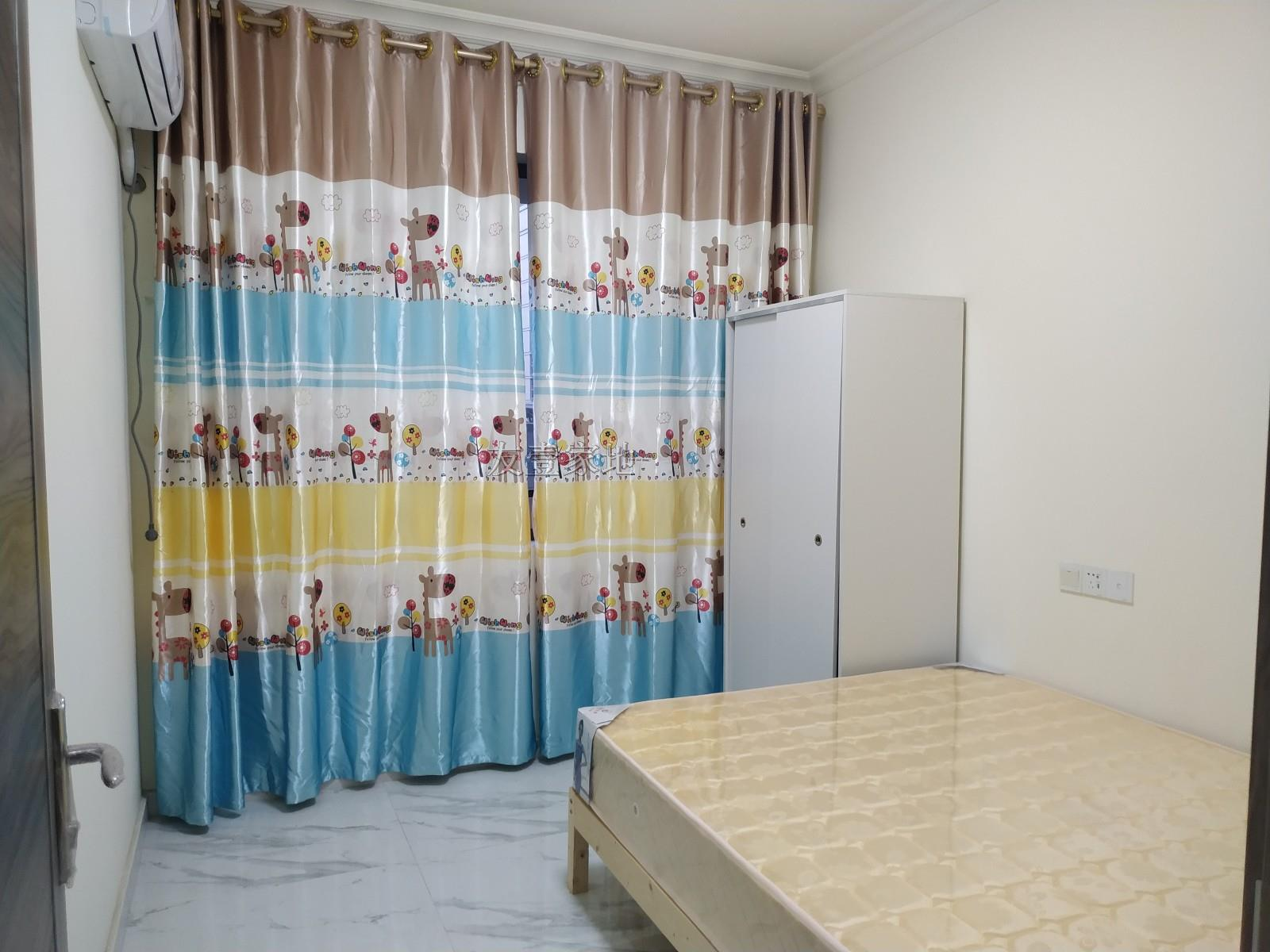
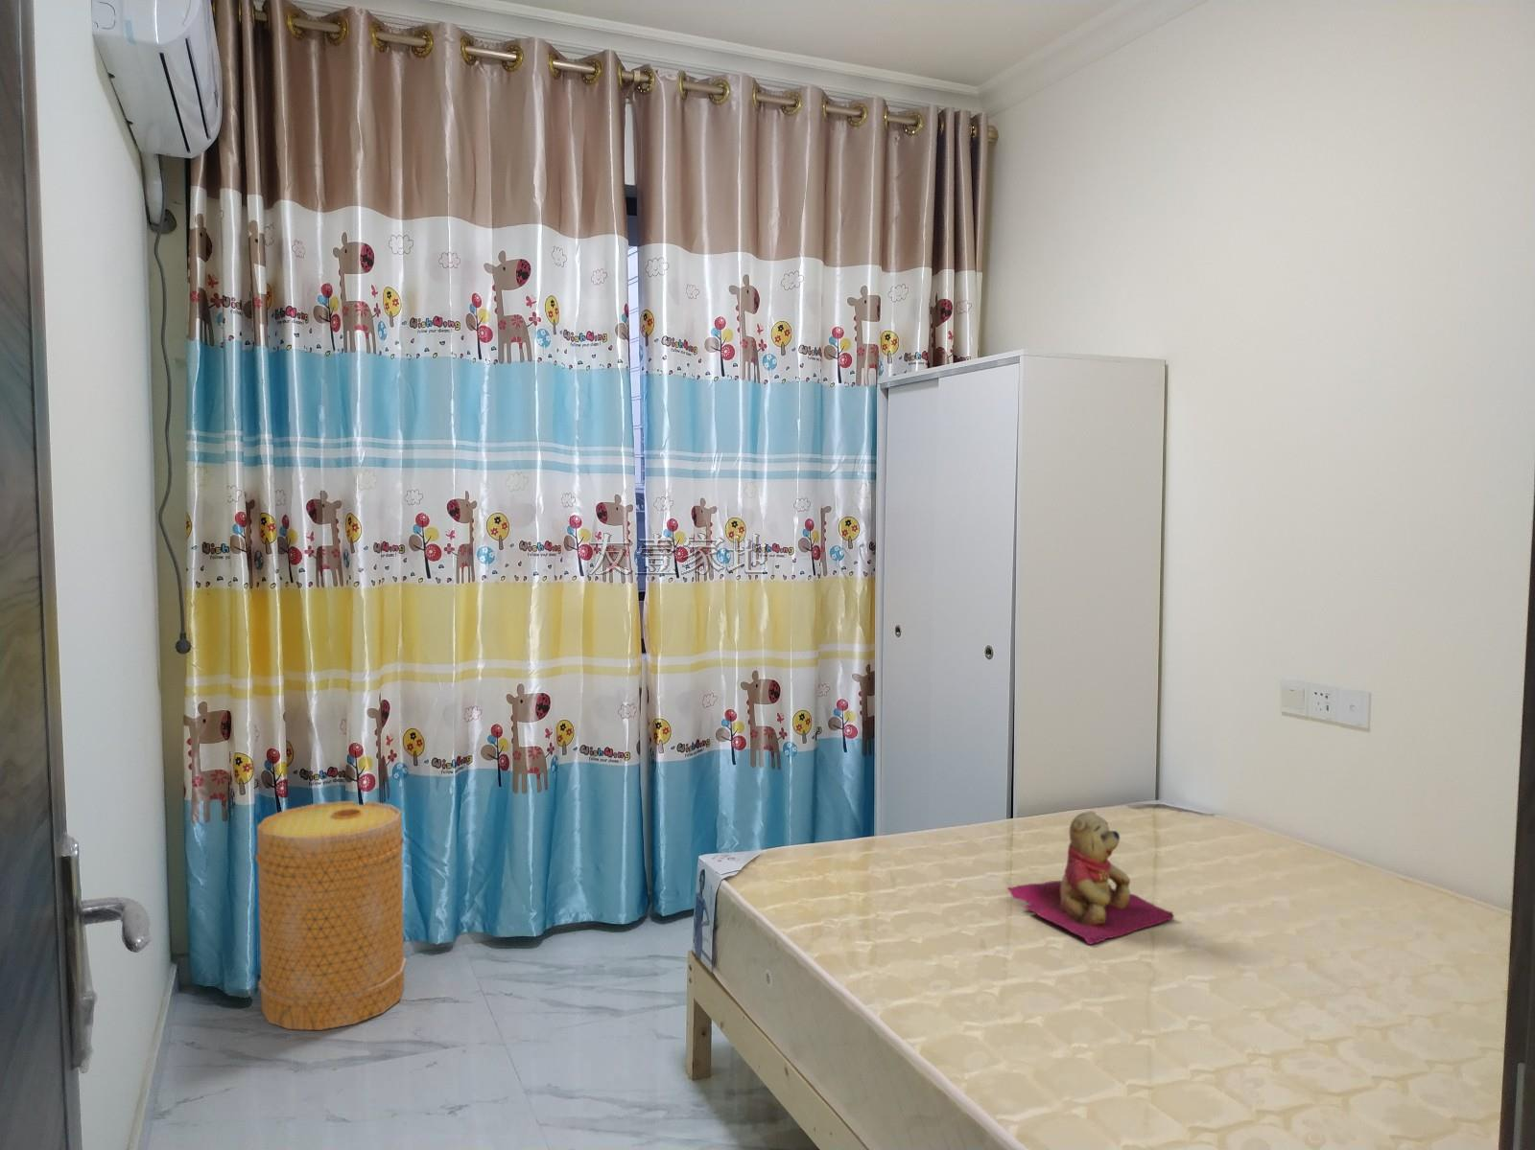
+ teddy bear [1007,809,1175,945]
+ basket [254,800,407,1032]
